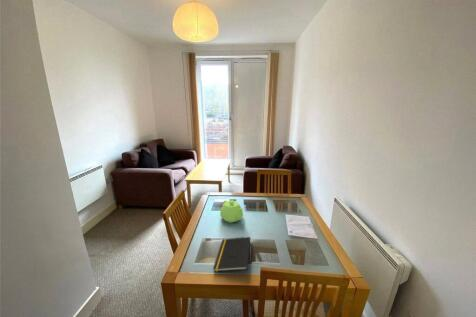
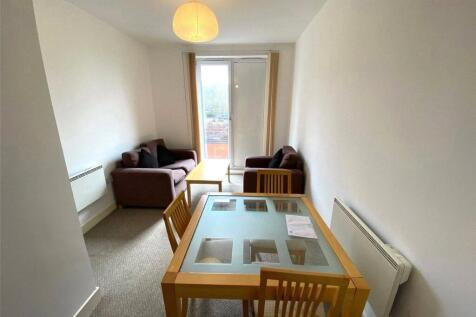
- teapot [219,200,244,224]
- notepad [212,236,252,273]
